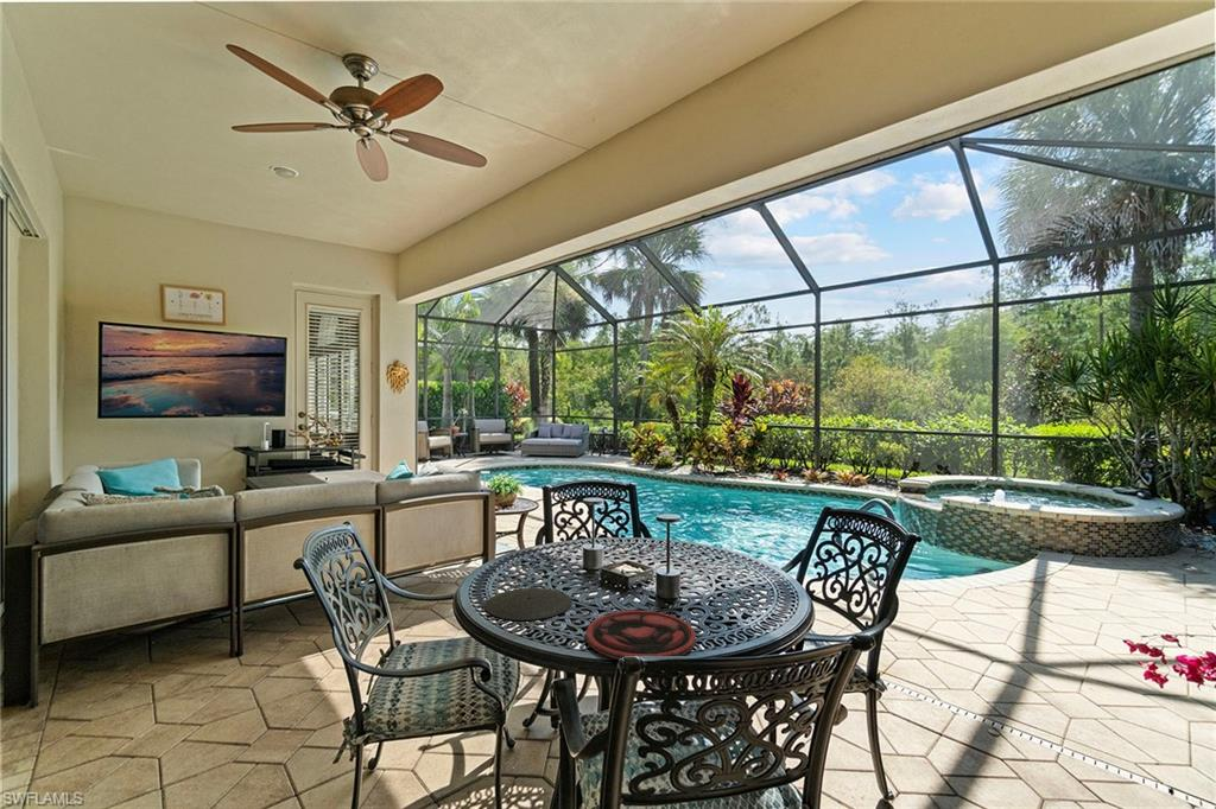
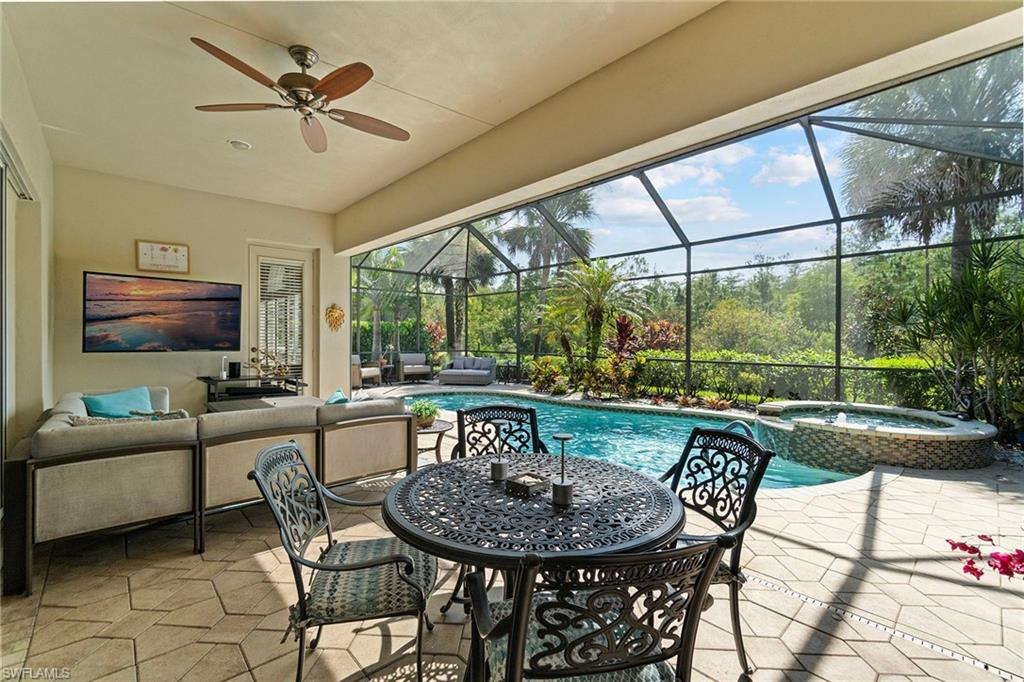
- plate [484,587,574,622]
- plate [585,610,697,661]
